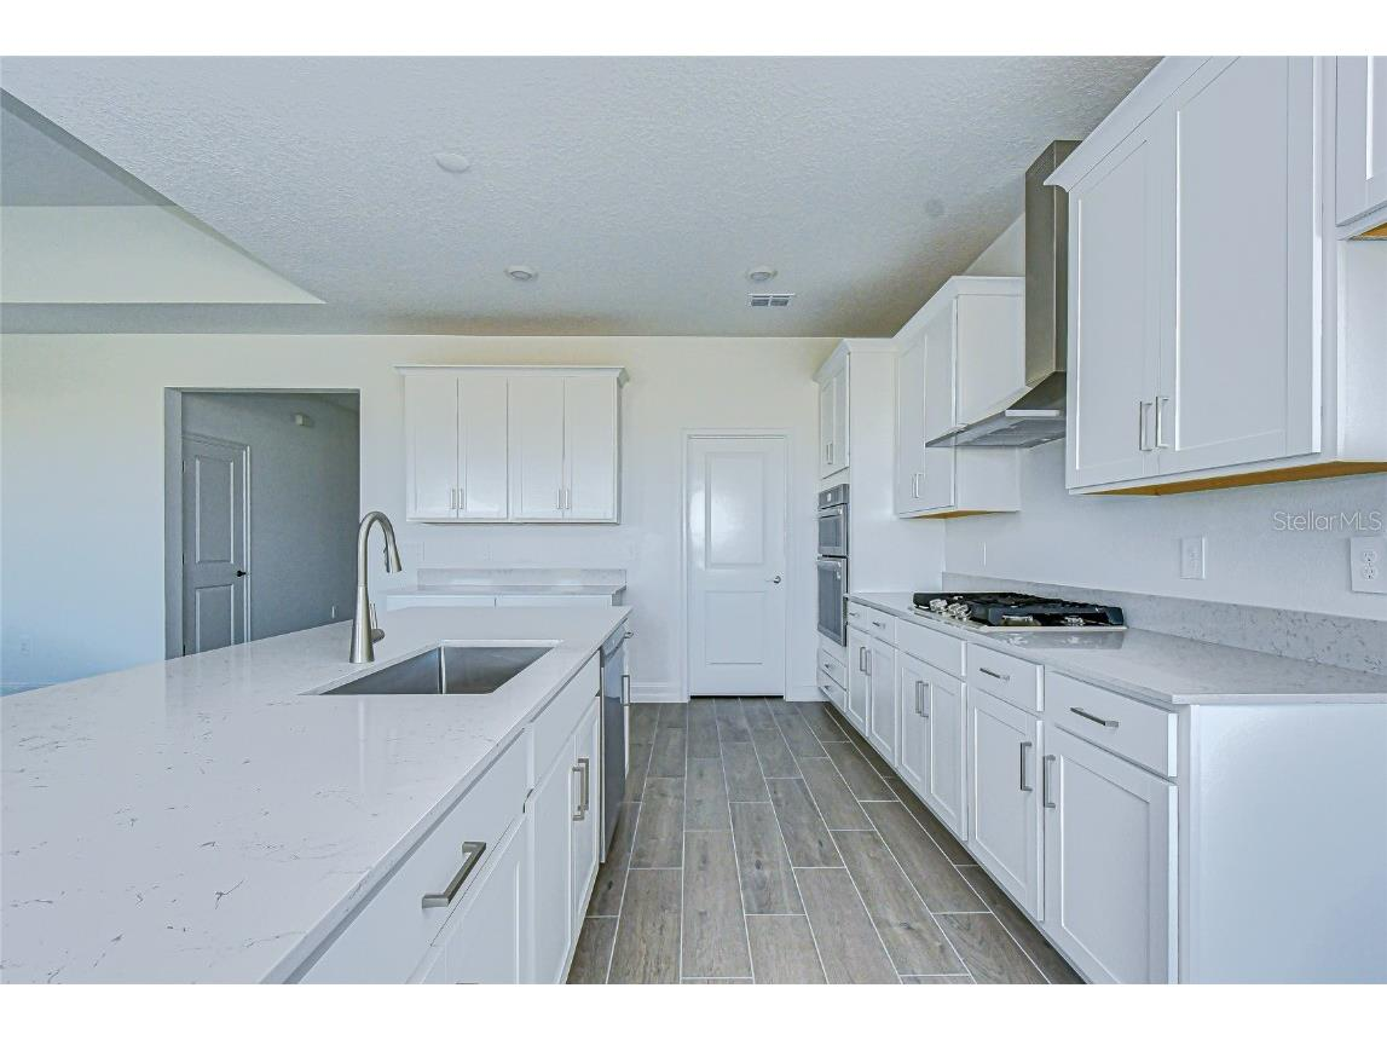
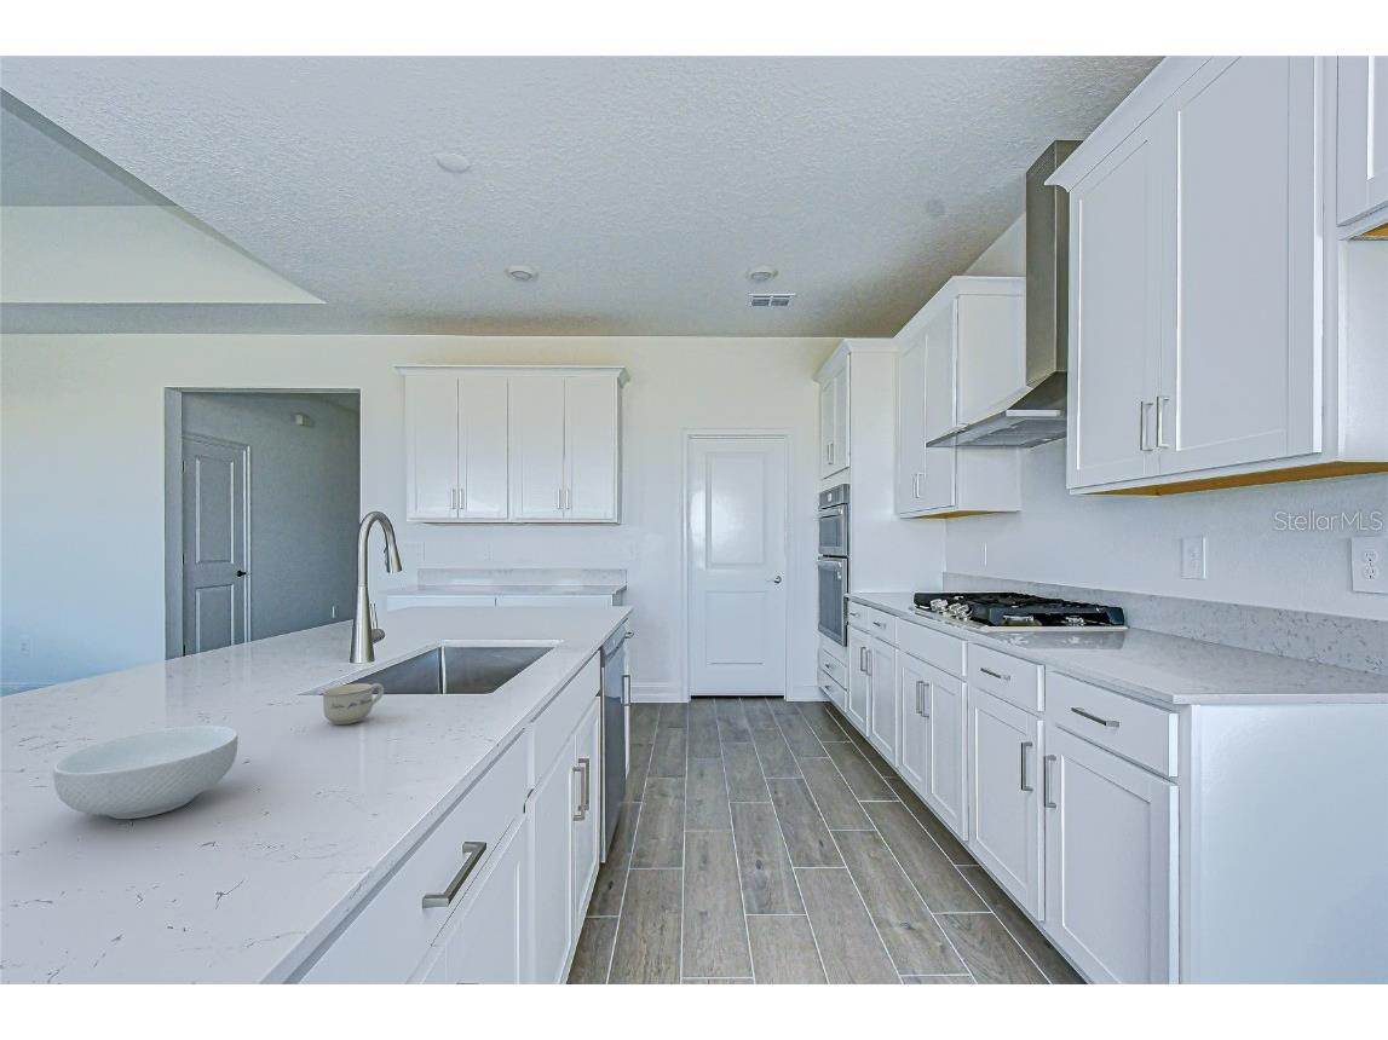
+ cereal bowl [52,724,240,820]
+ cup [321,682,385,726]
